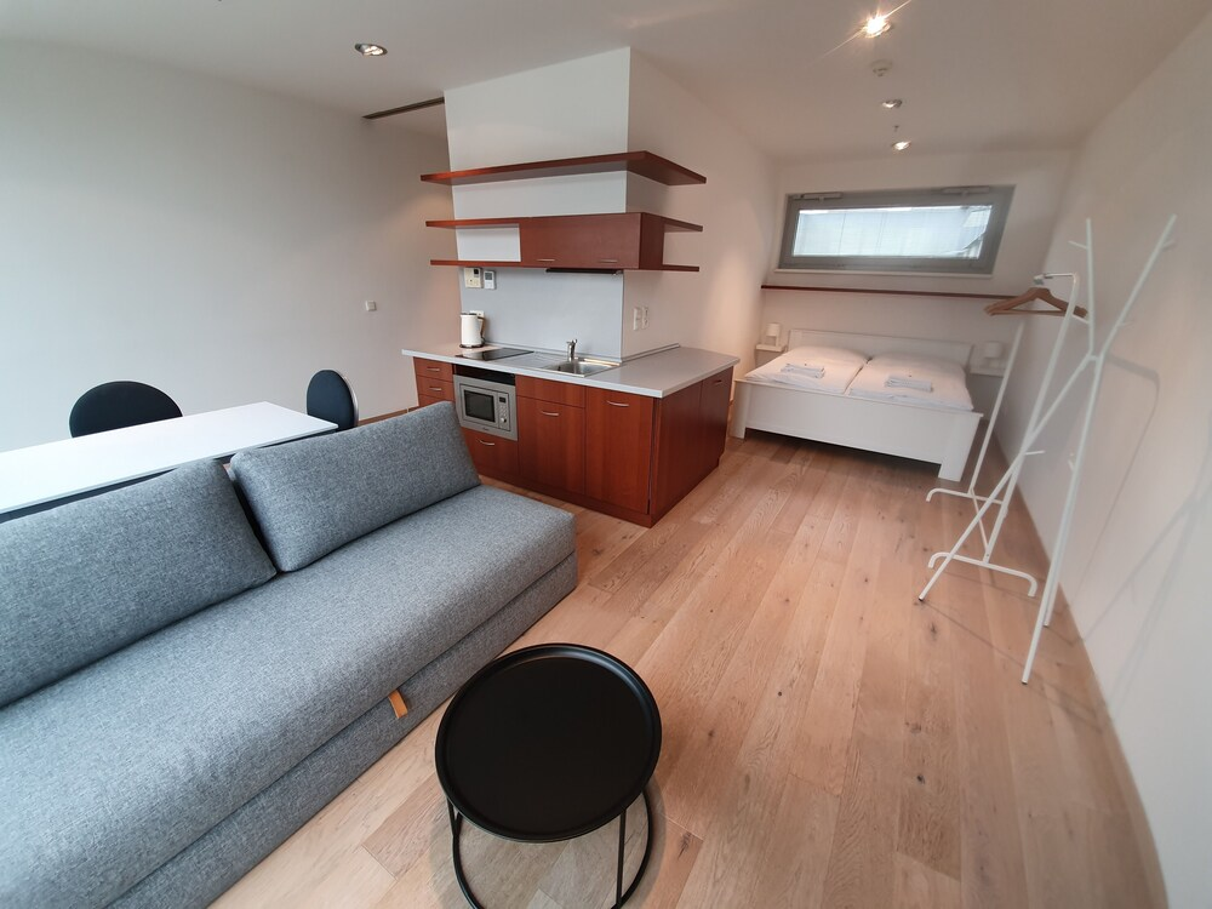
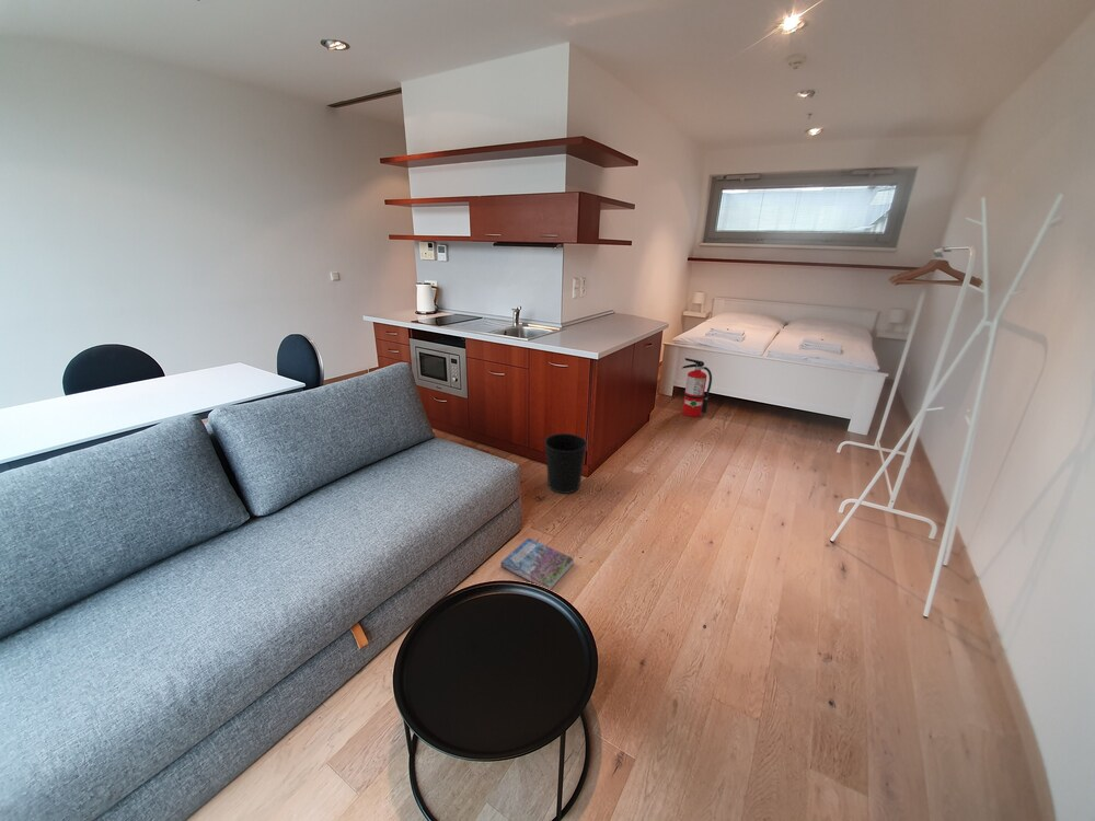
+ fire extinguisher [681,357,713,418]
+ wastebasket [543,432,588,495]
+ book [499,536,575,591]
